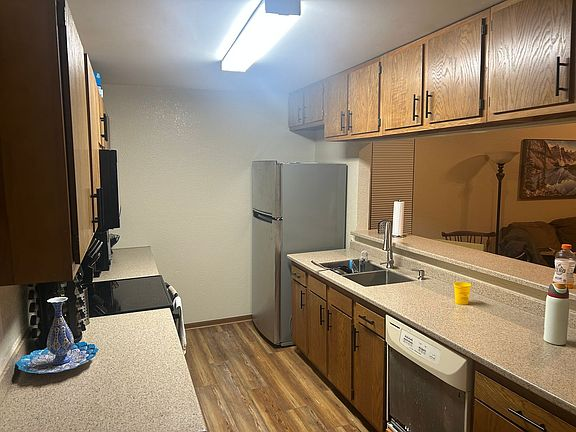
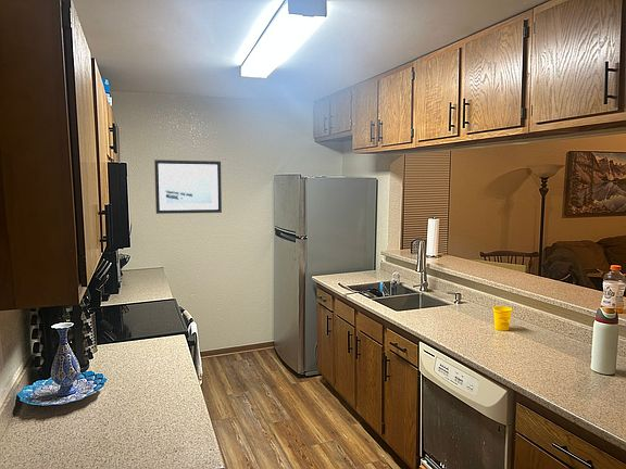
+ wall art [153,159,223,215]
